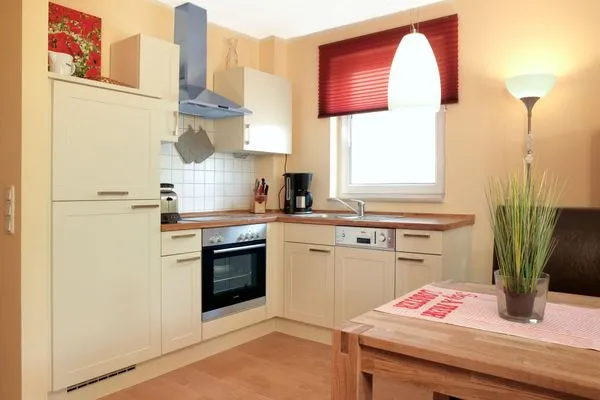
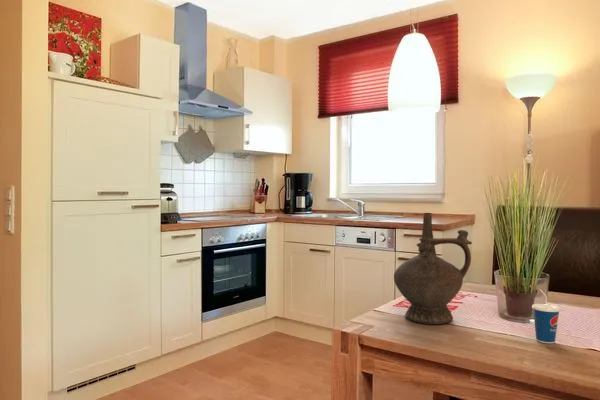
+ ceremonial vessel [393,212,473,325]
+ cup [531,288,561,344]
